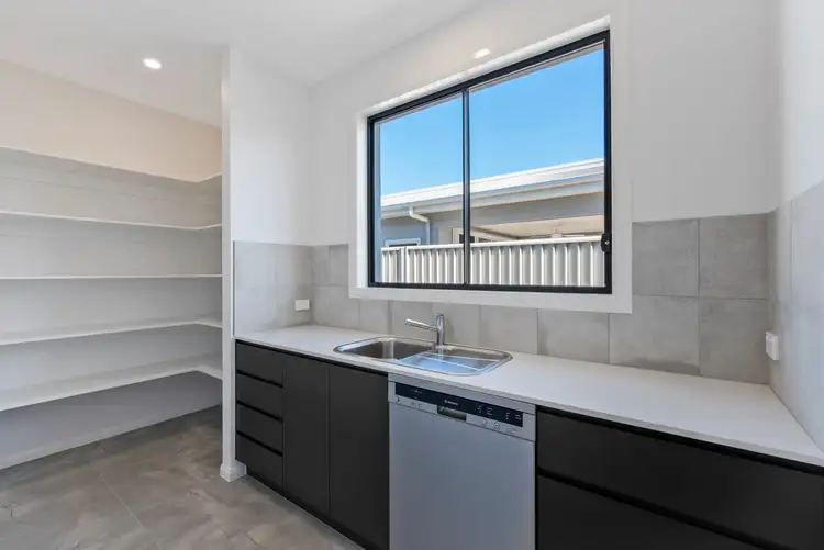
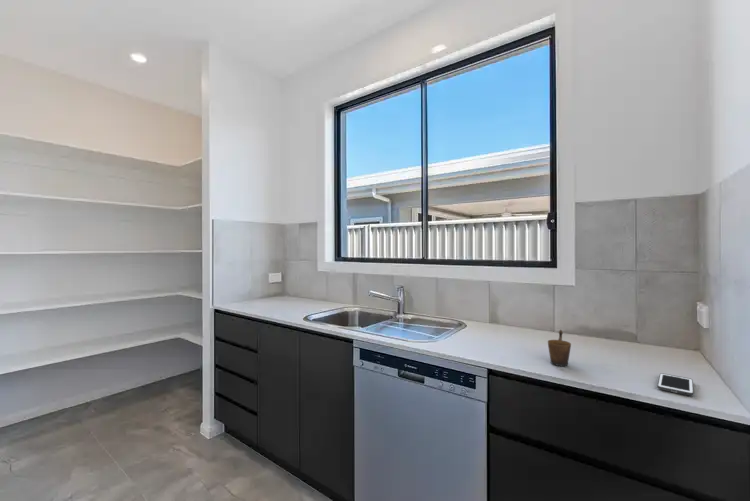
+ mug [547,329,572,367]
+ cell phone [656,372,695,397]
